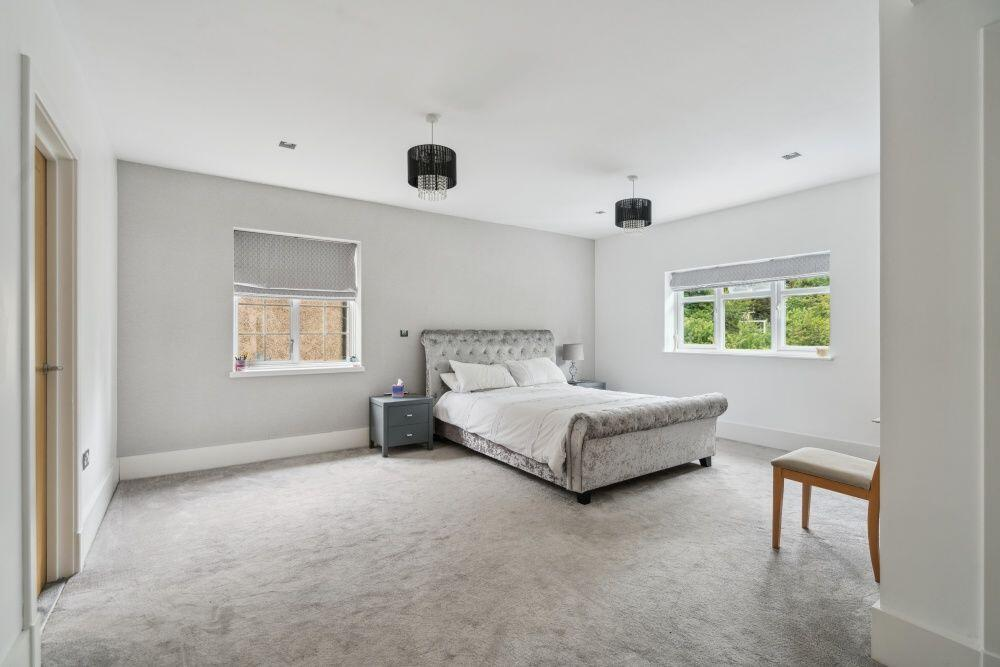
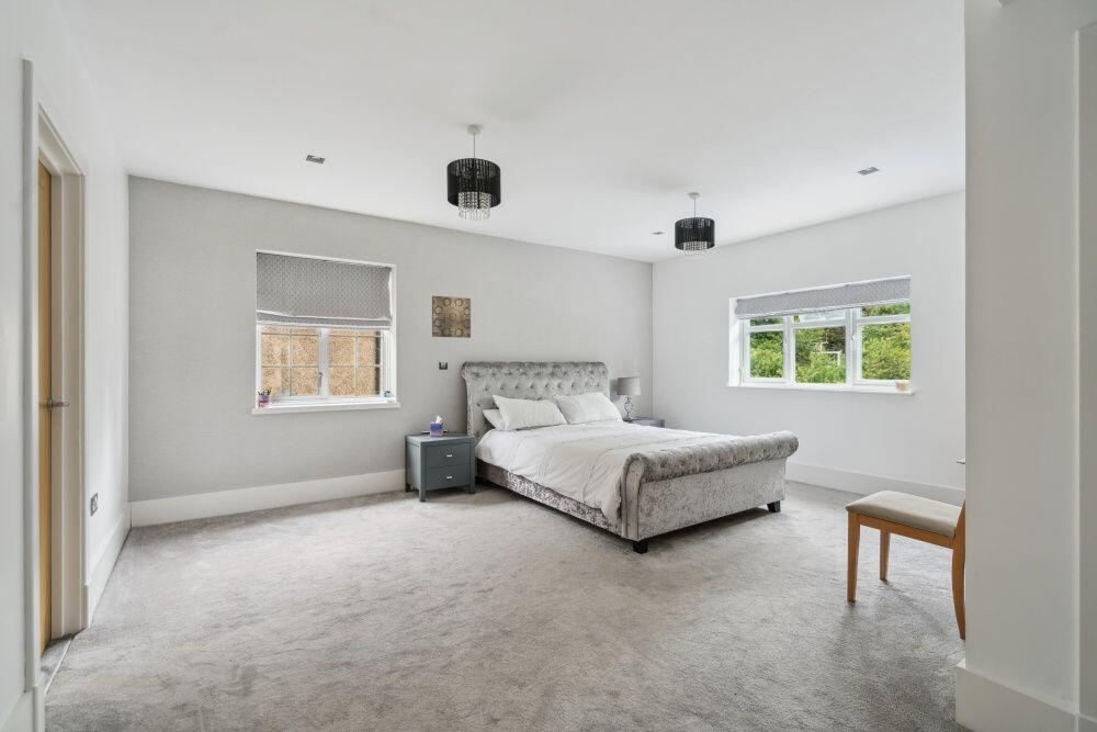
+ wall art [431,295,472,339]
